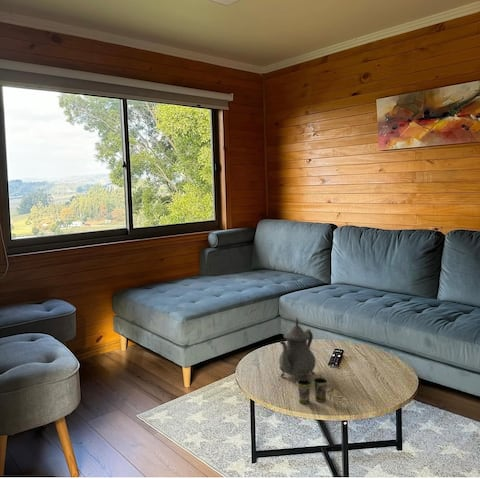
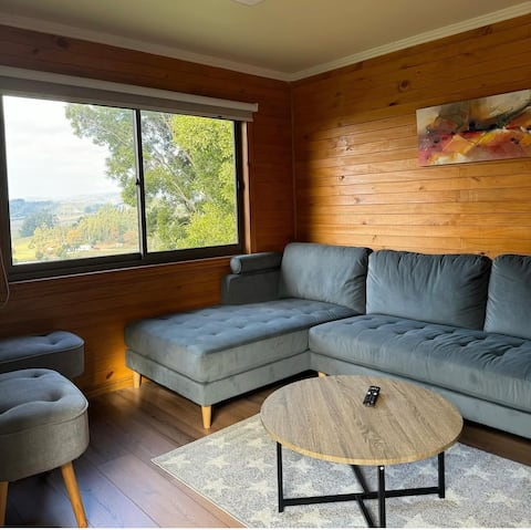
- cup [296,377,329,405]
- teapot [278,317,317,380]
